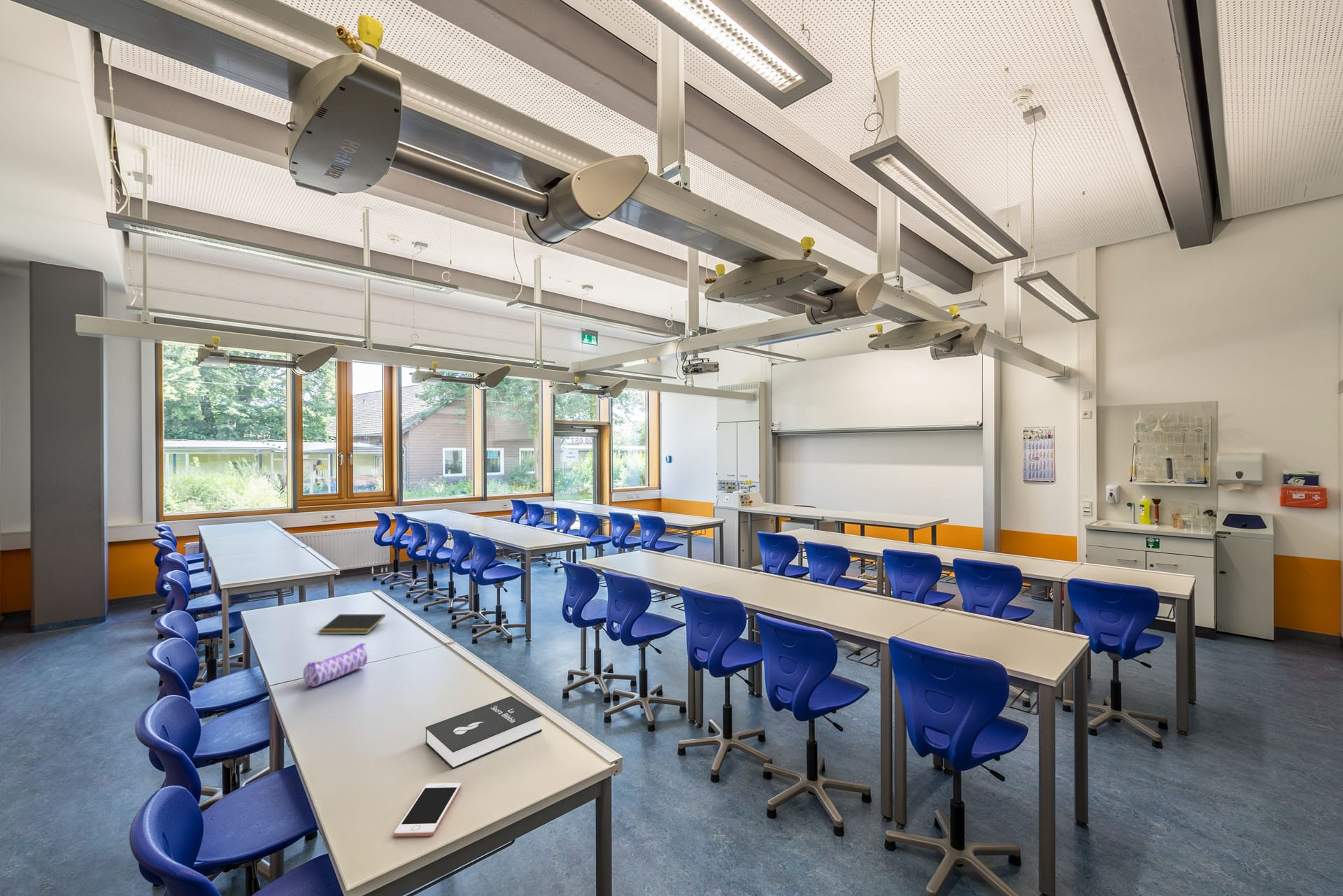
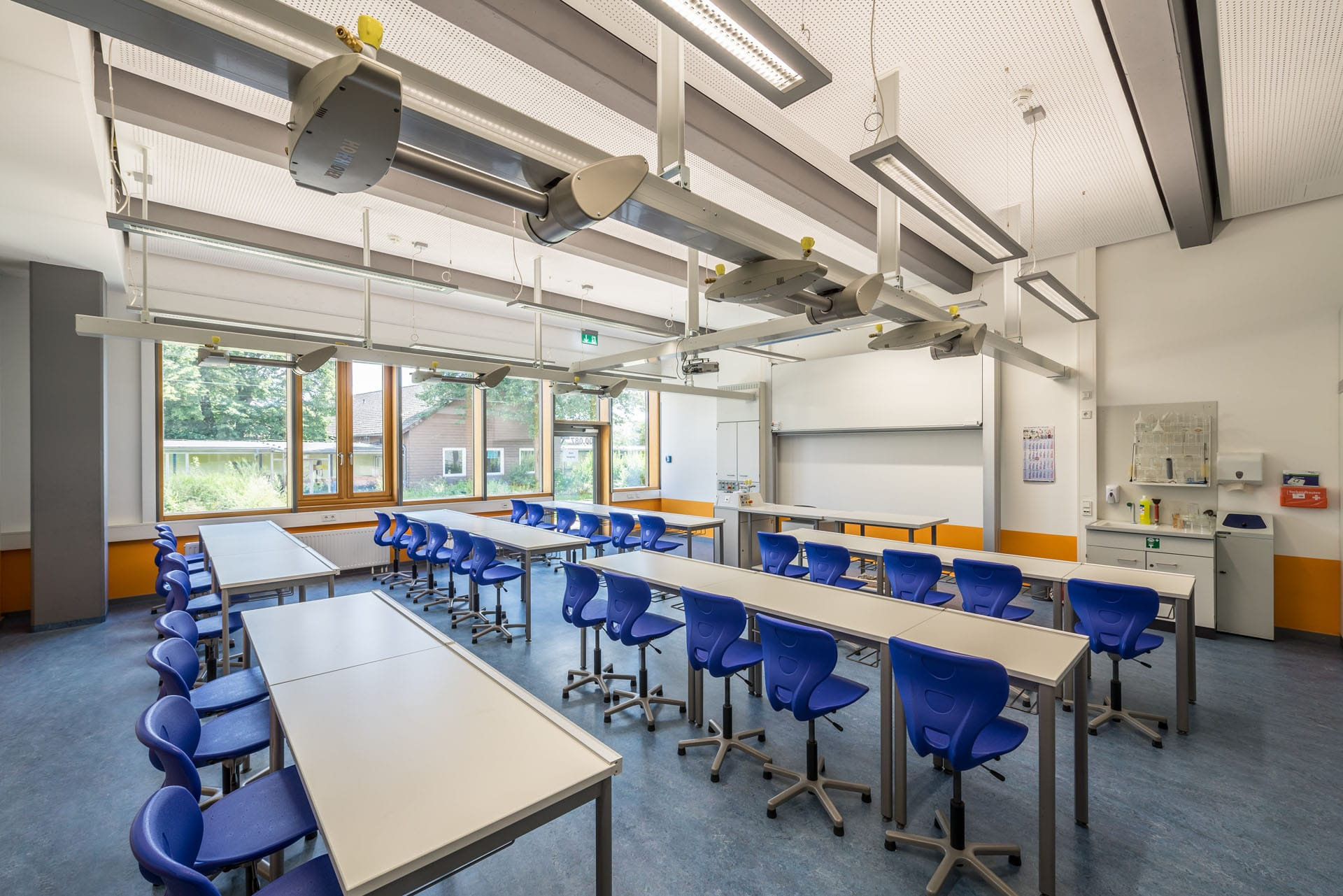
- pencil case [303,642,368,688]
- booklet [425,695,543,770]
- notepad [318,613,386,635]
- cell phone [393,782,462,837]
